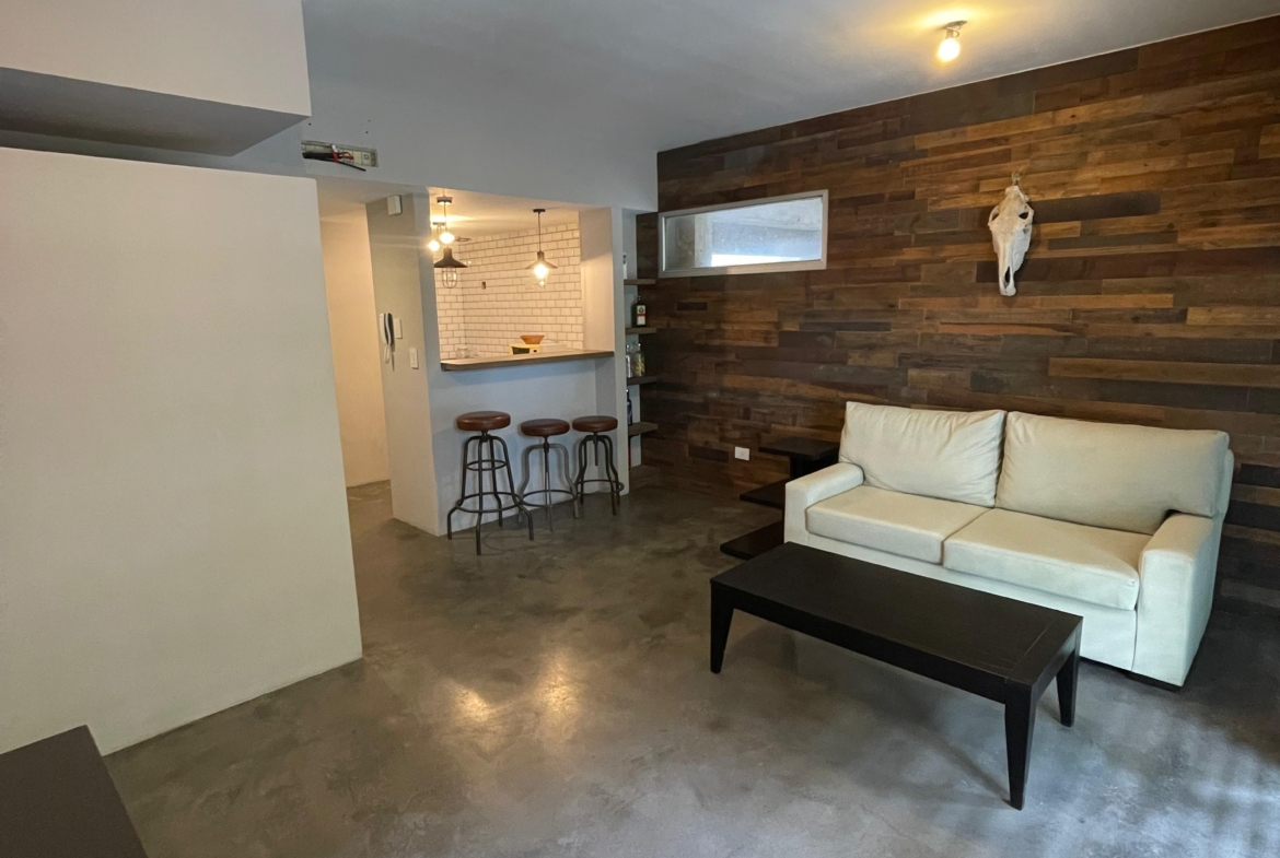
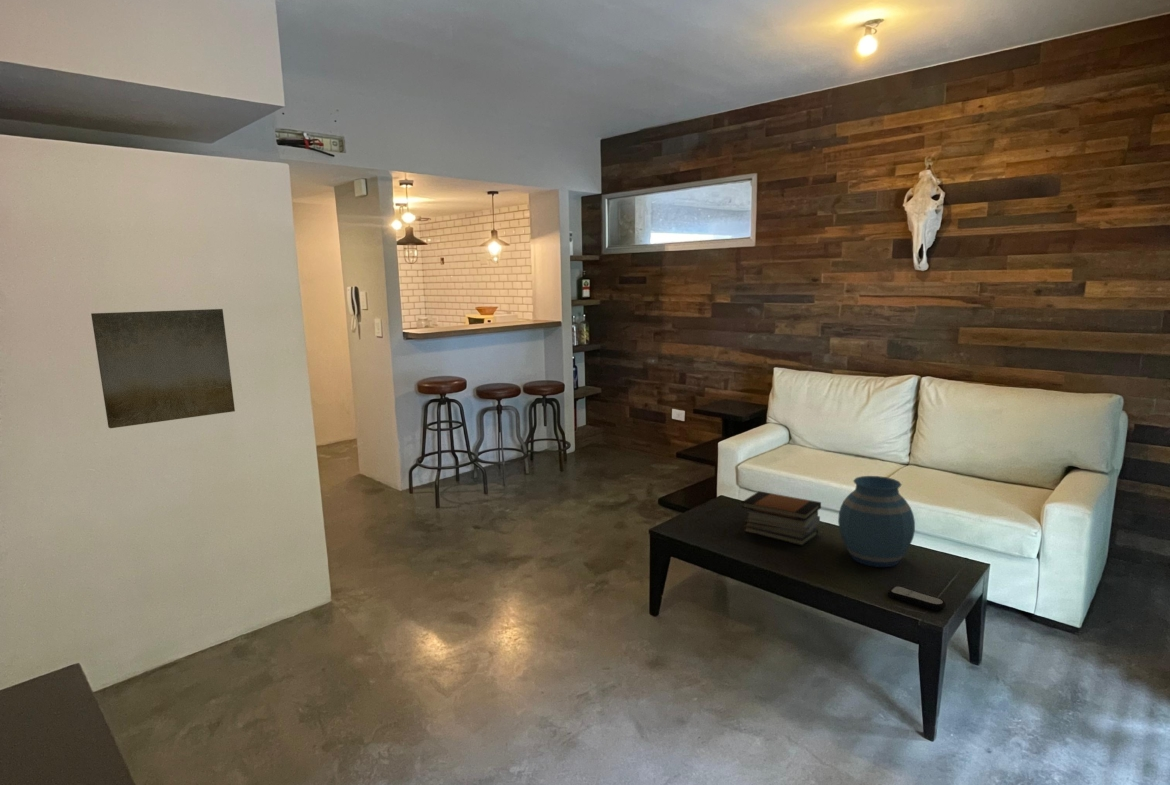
+ book stack [741,490,822,547]
+ wall art [90,308,236,429]
+ vase [837,475,916,568]
+ remote control [887,585,947,611]
